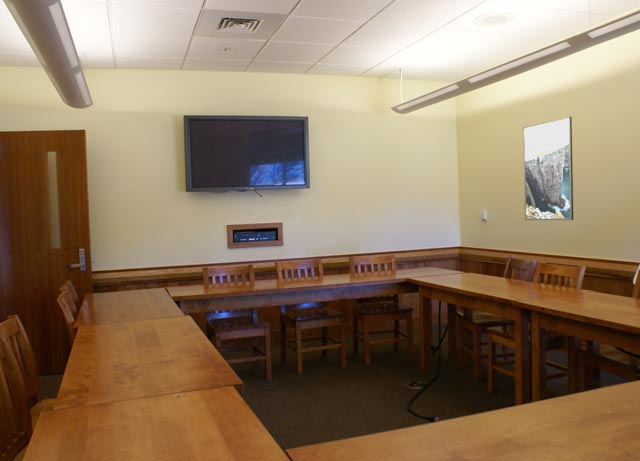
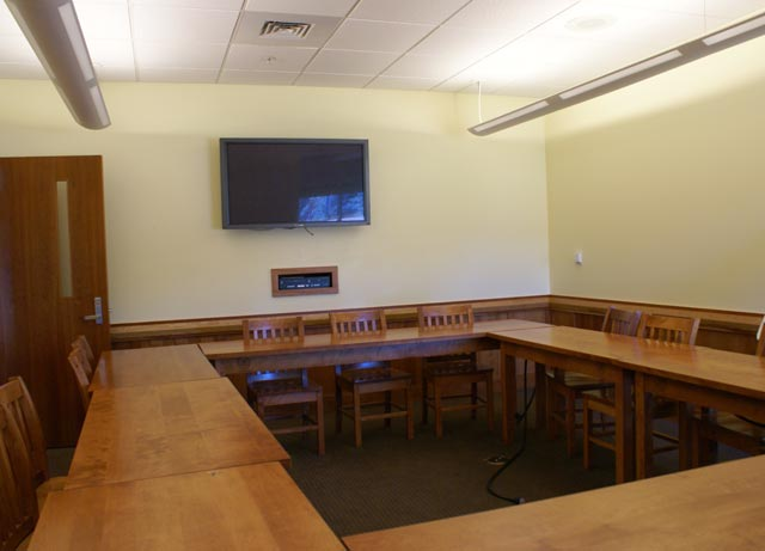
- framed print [522,116,574,221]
